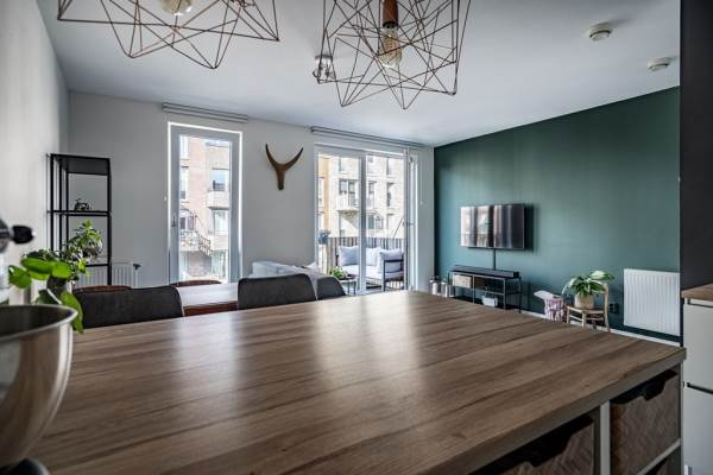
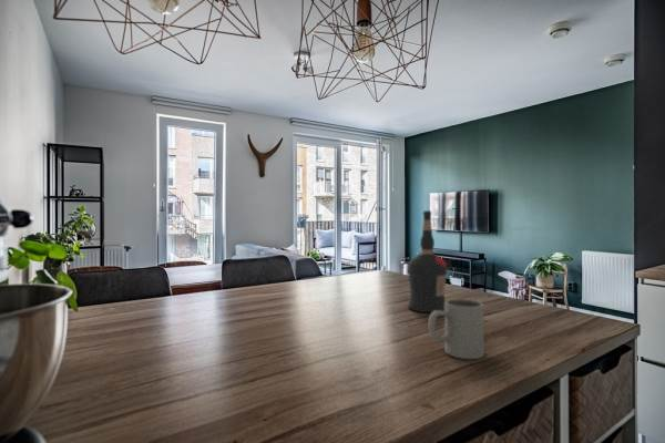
+ liquor bottle [407,209,448,313]
+ mug [427,298,485,360]
